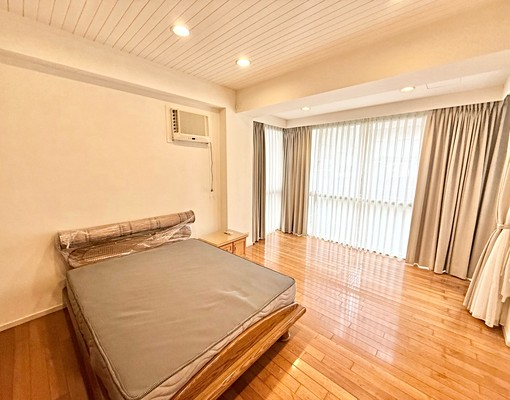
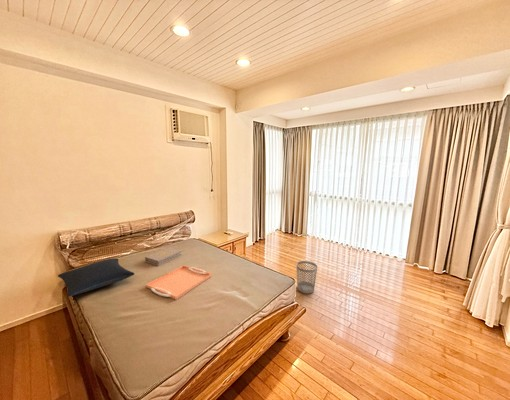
+ book [144,246,183,267]
+ pillow [57,257,135,298]
+ wastebasket [295,260,318,294]
+ serving tray [145,264,213,301]
